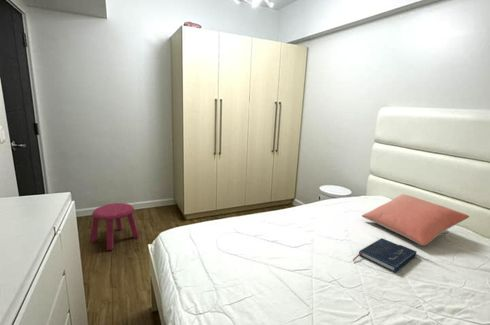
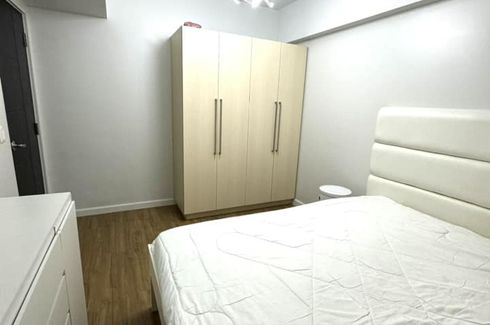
- stool [89,202,140,251]
- book [352,237,418,274]
- pillow [361,193,470,247]
